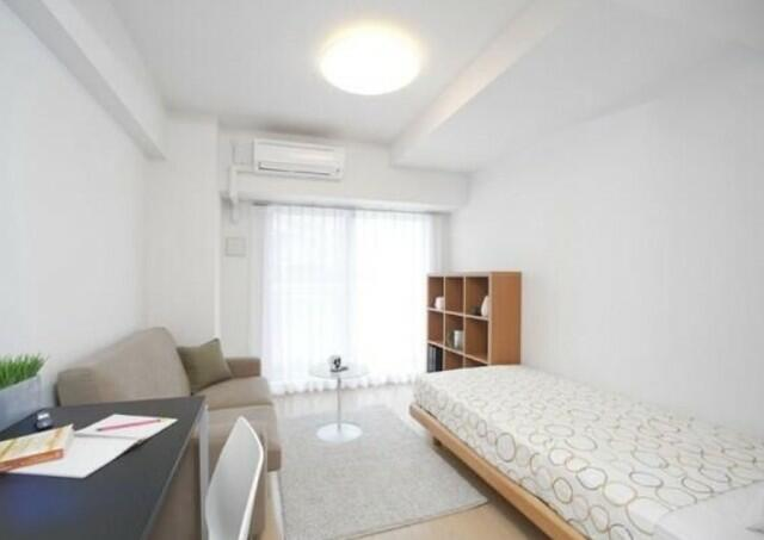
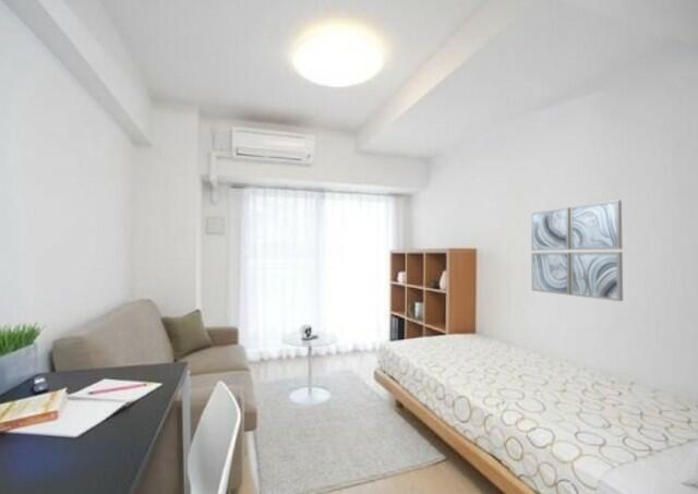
+ wall art [530,200,624,302]
